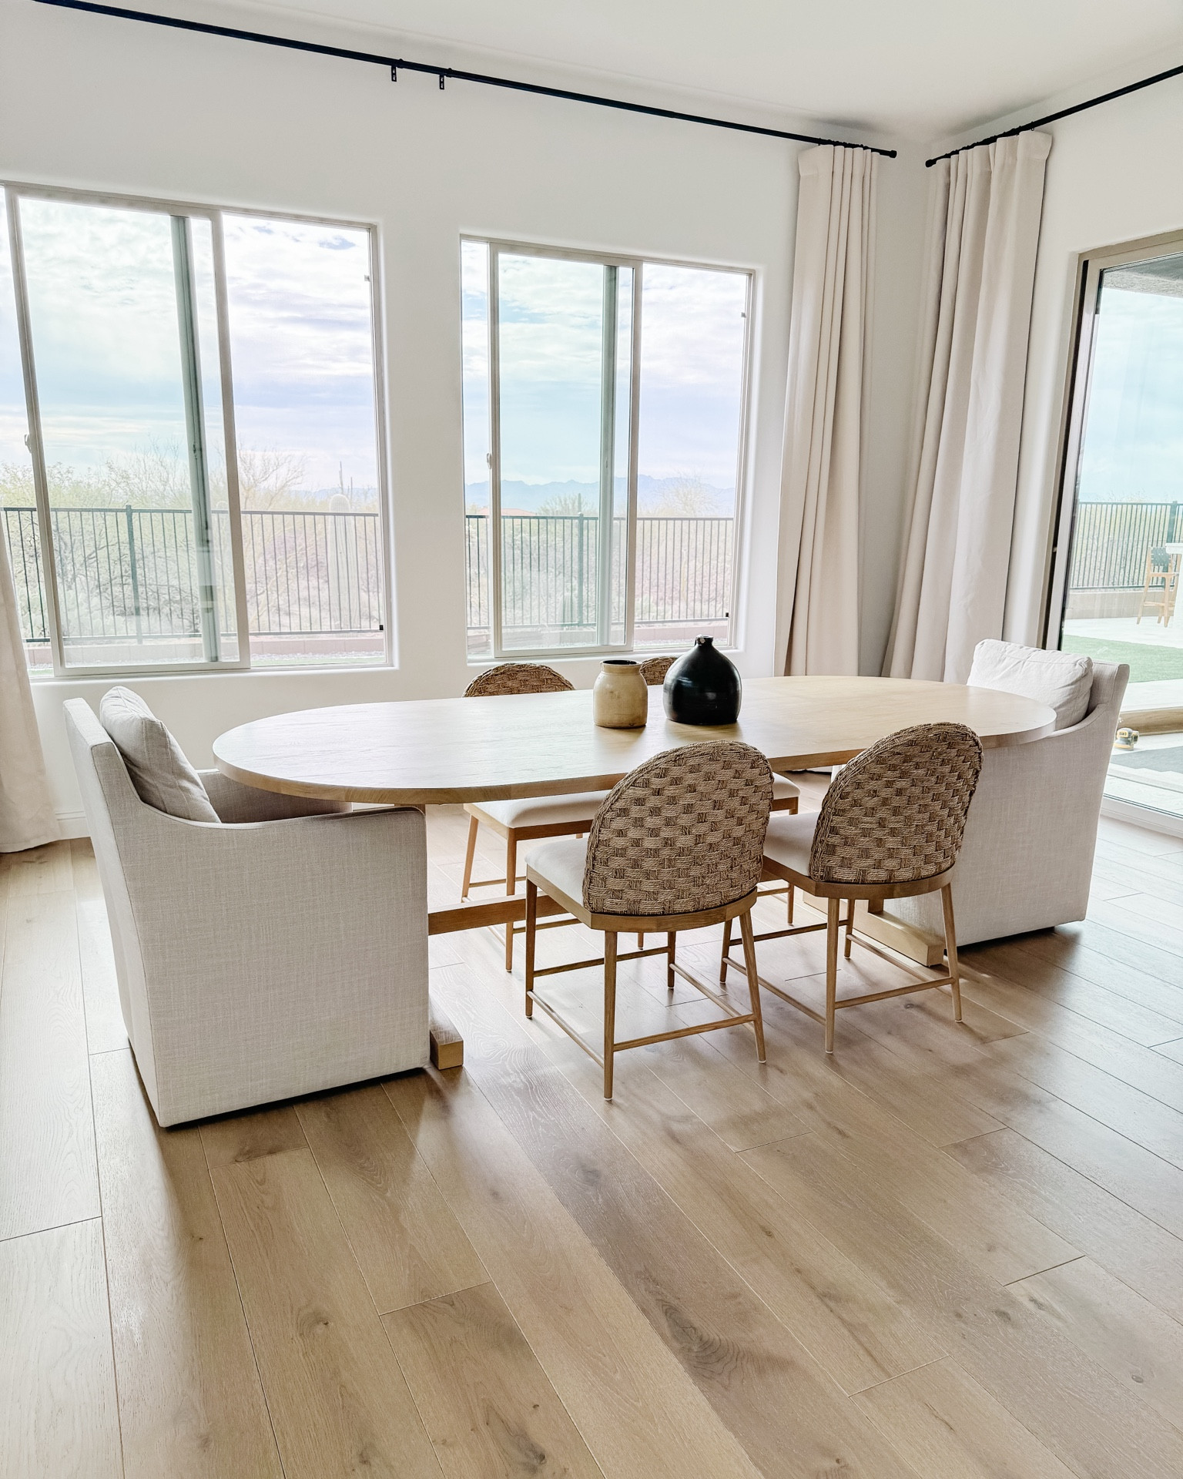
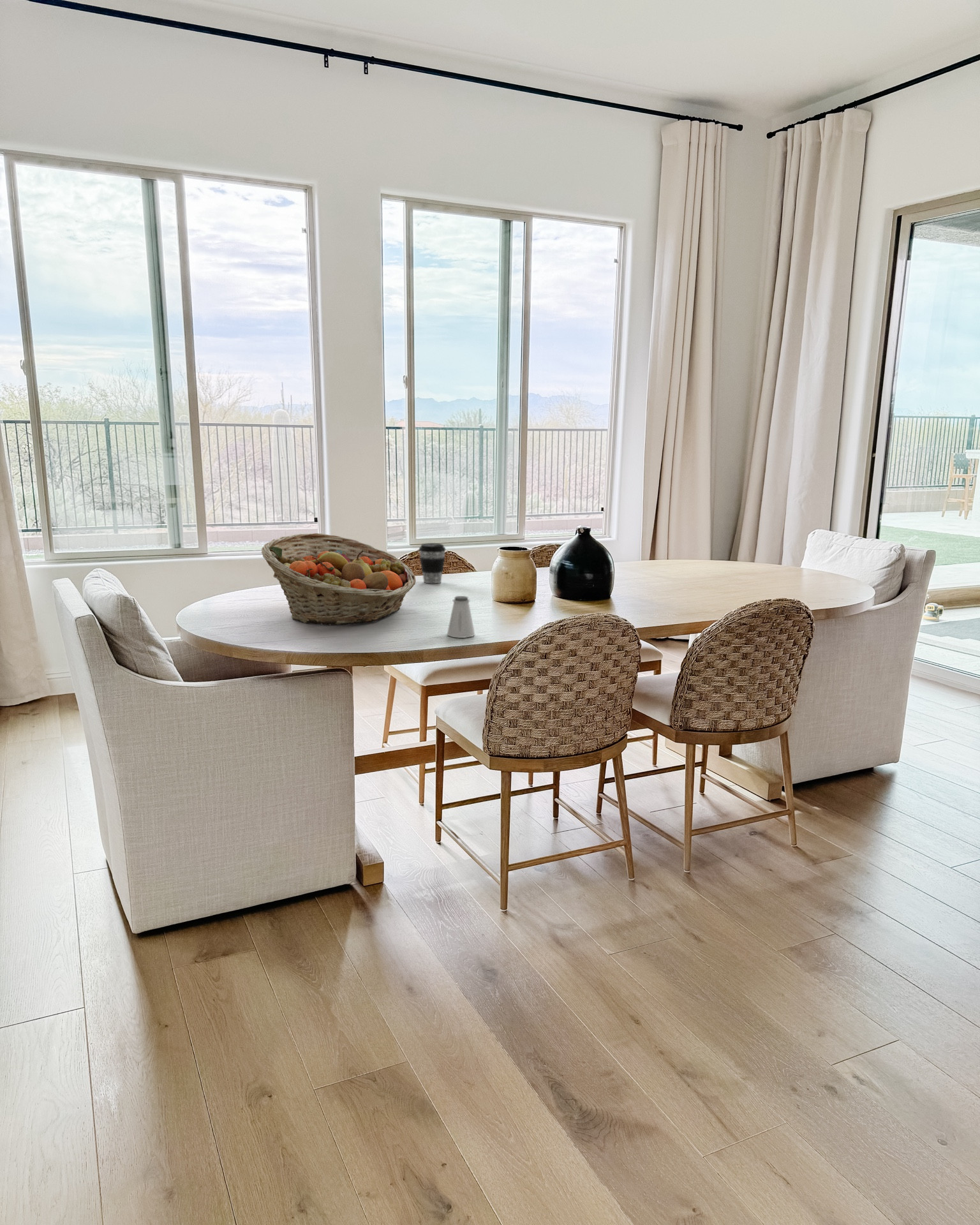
+ fruit basket [261,533,417,626]
+ saltshaker [447,595,475,639]
+ coffee cup [419,542,446,584]
